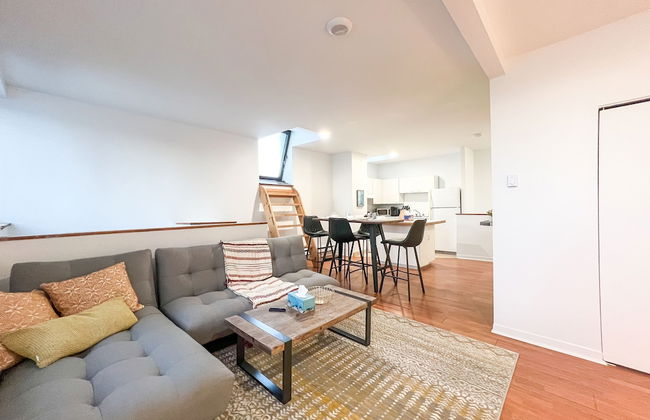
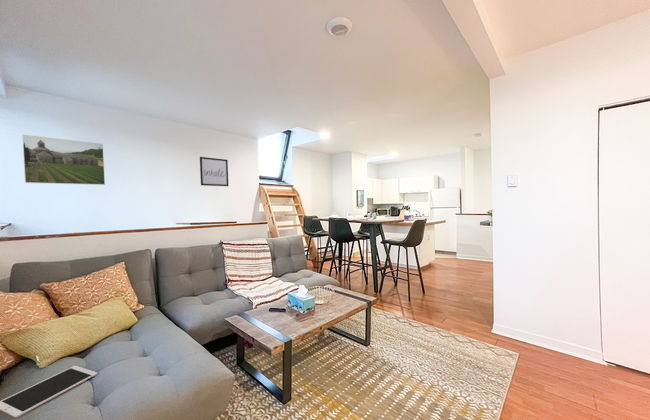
+ wall art [199,156,230,187]
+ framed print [21,134,106,186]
+ tablet [0,365,98,418]
